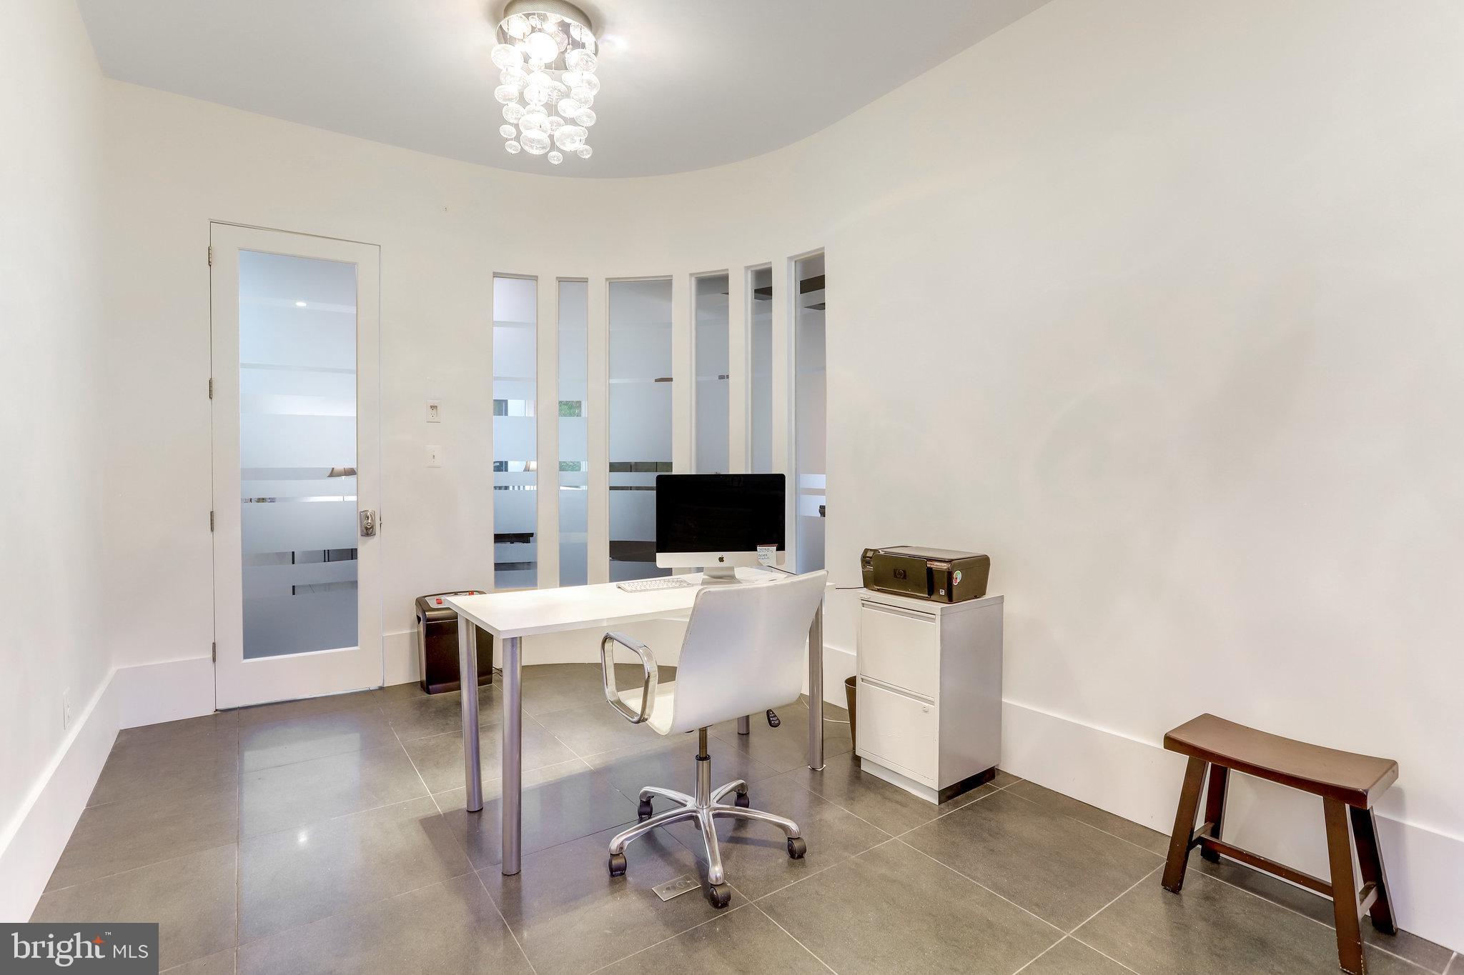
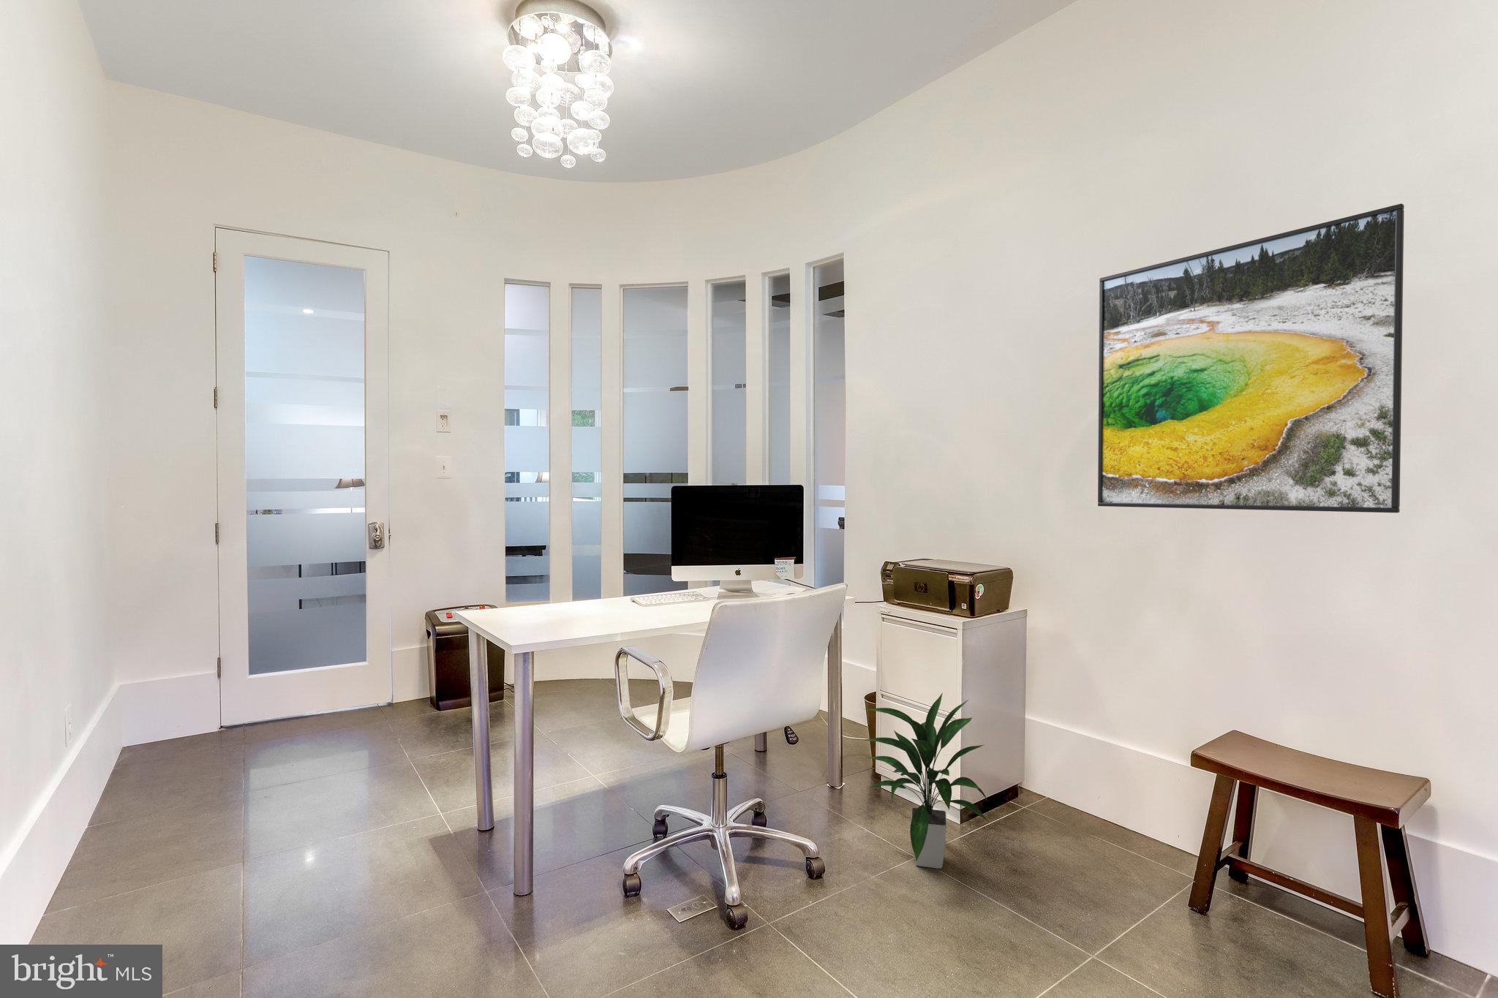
+ indoor plant [862,692,988,869]
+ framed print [1097,203,1406,513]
